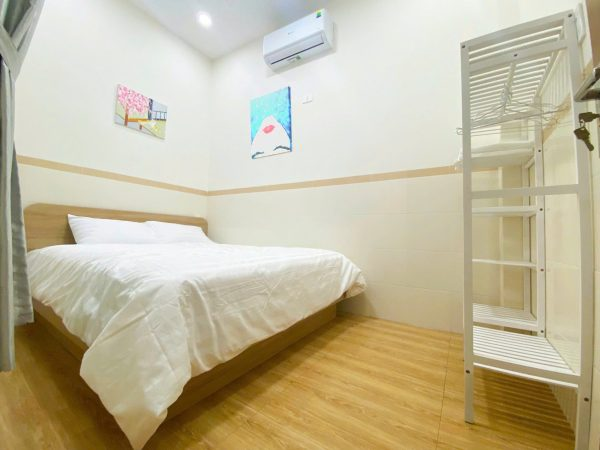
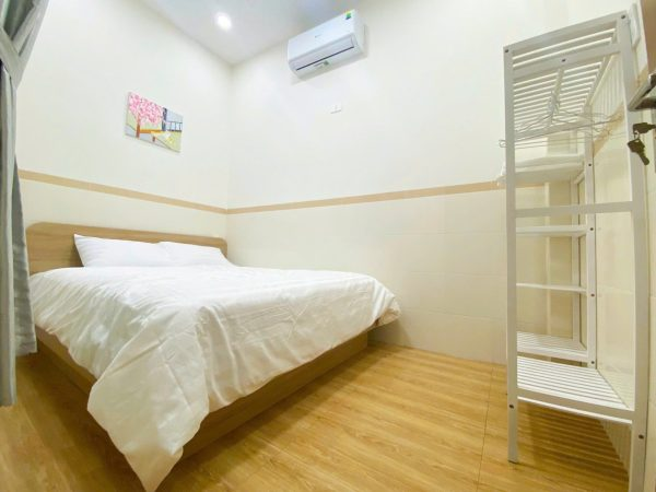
- wall art [249,85,293,160]
